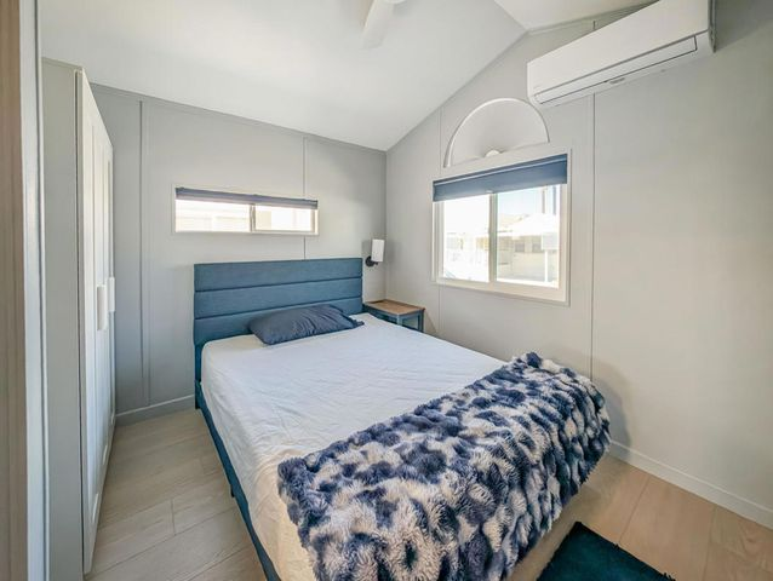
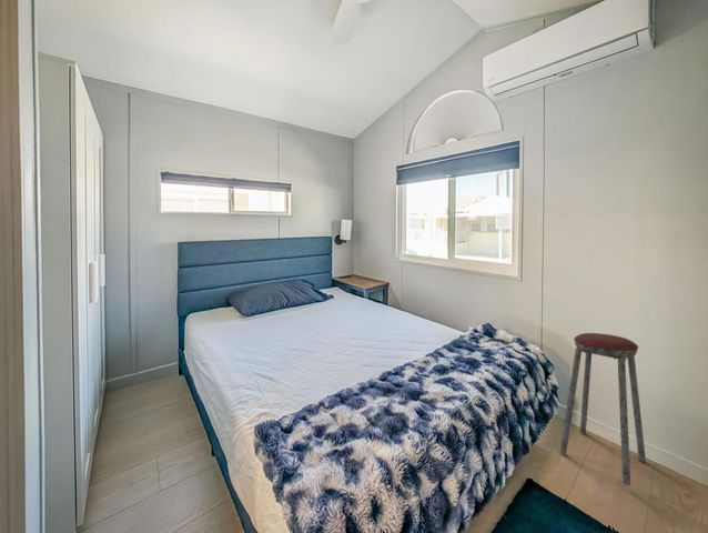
+ music stool [559,332,647,486]
